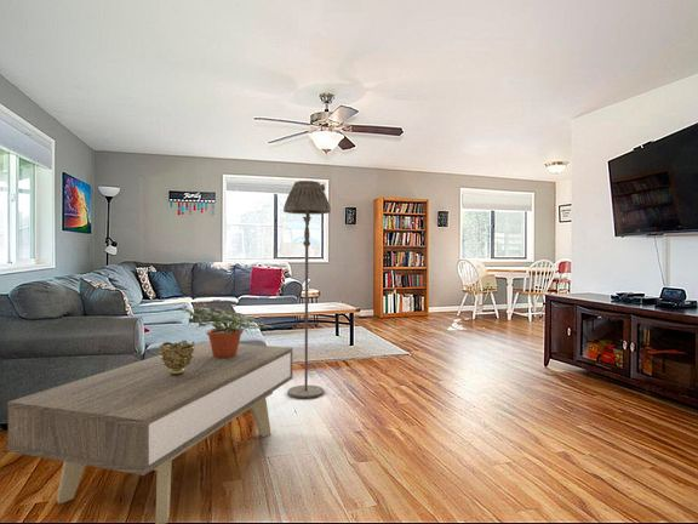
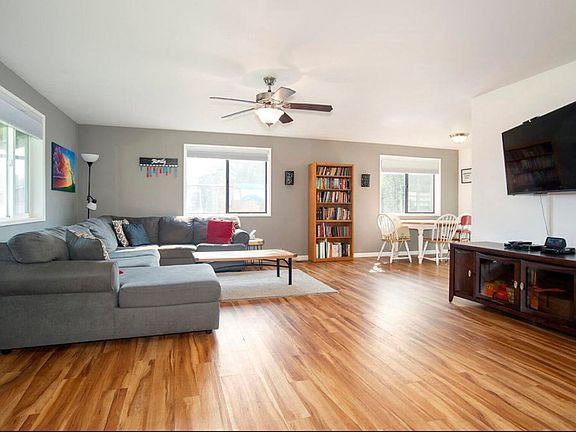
- coffee table [6,341,294,524]
- floor lamp [282,180,332,399]
- potted plant [176,303,274,358]
- decorative bowl [158,340,196,375]
